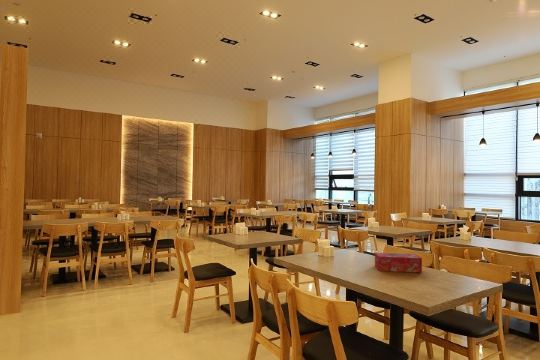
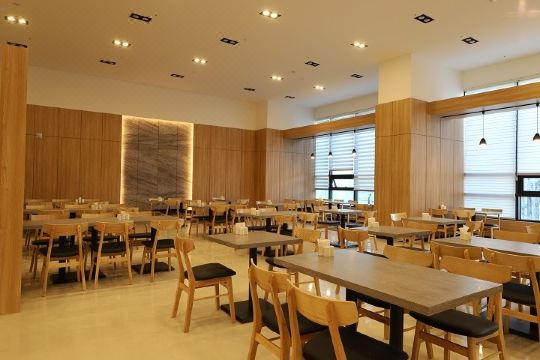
- tissue box [374,252,423,274]
